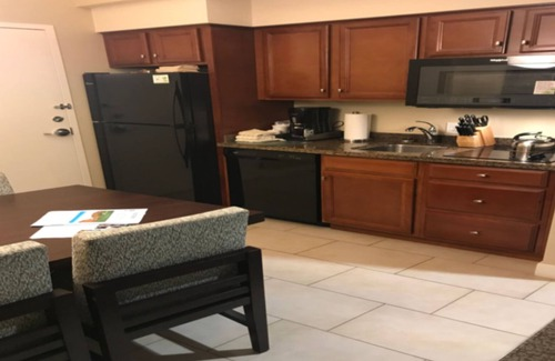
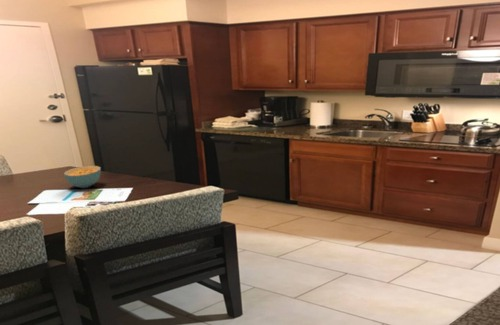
+ cereal bowl [63,165,102,189]
